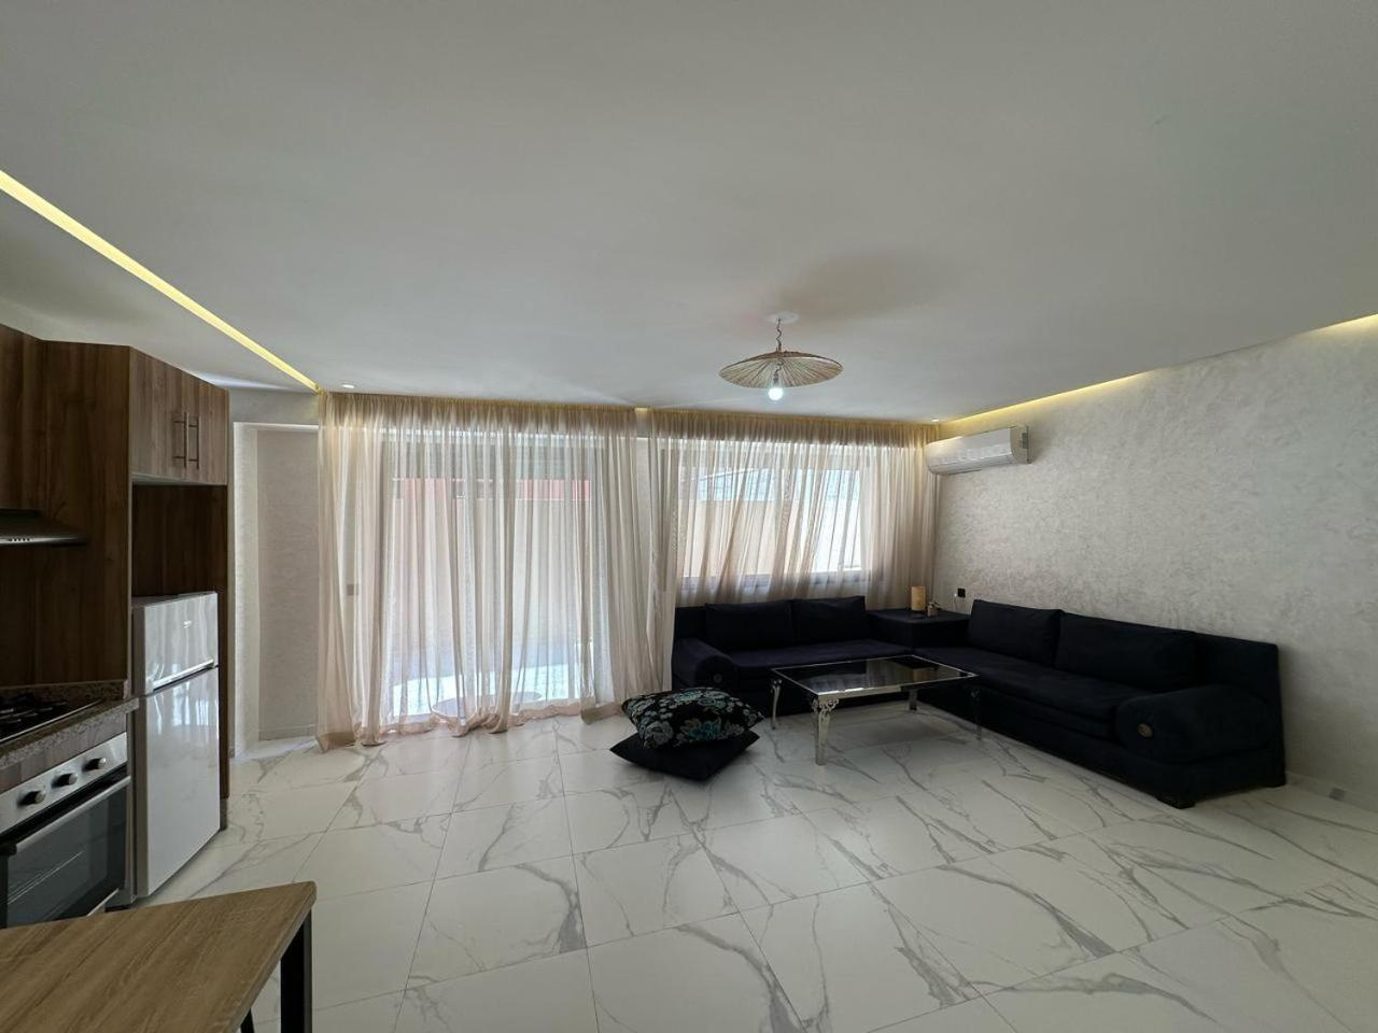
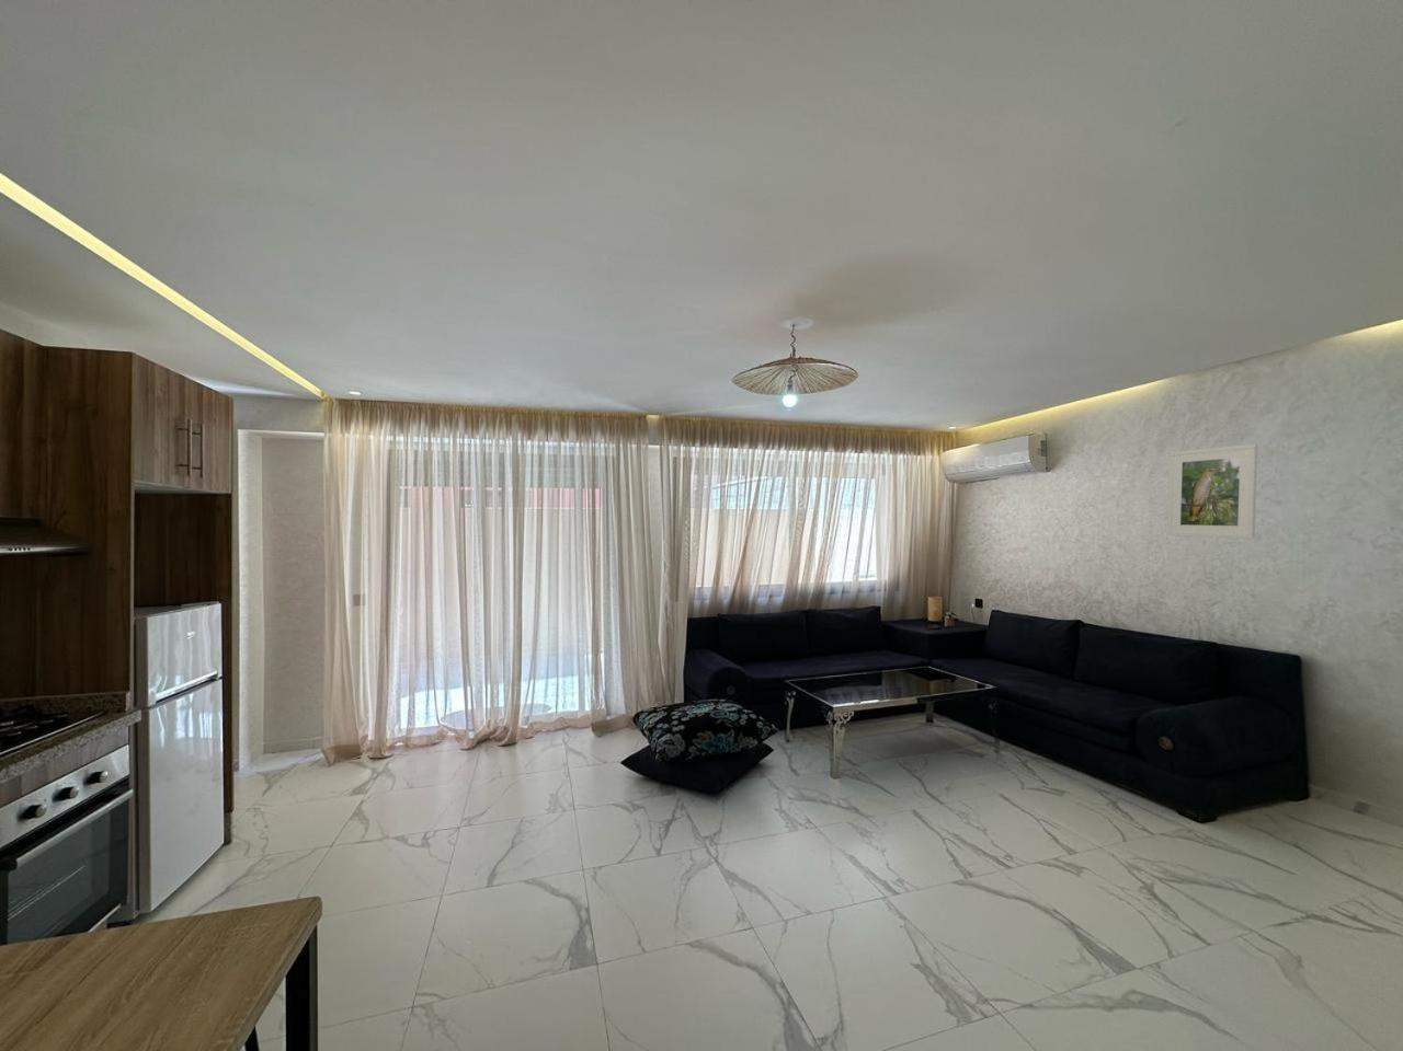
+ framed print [1167,444,1258,540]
